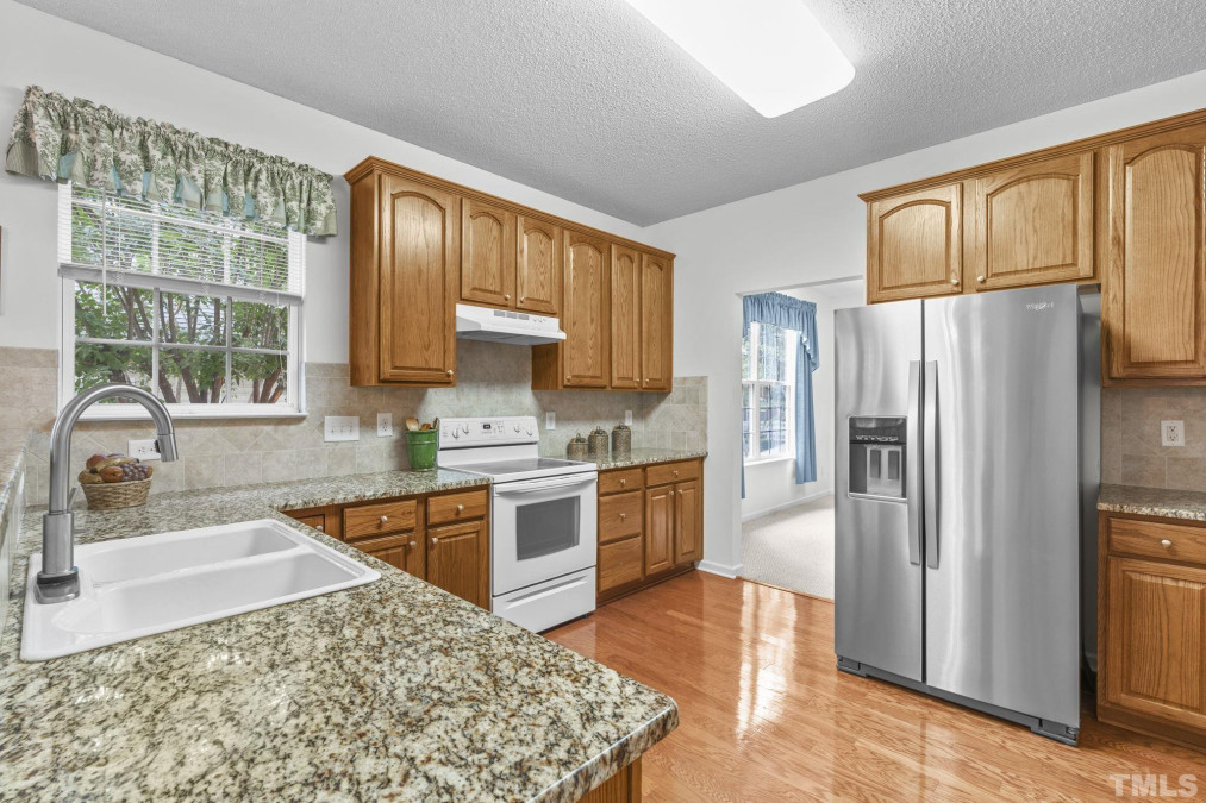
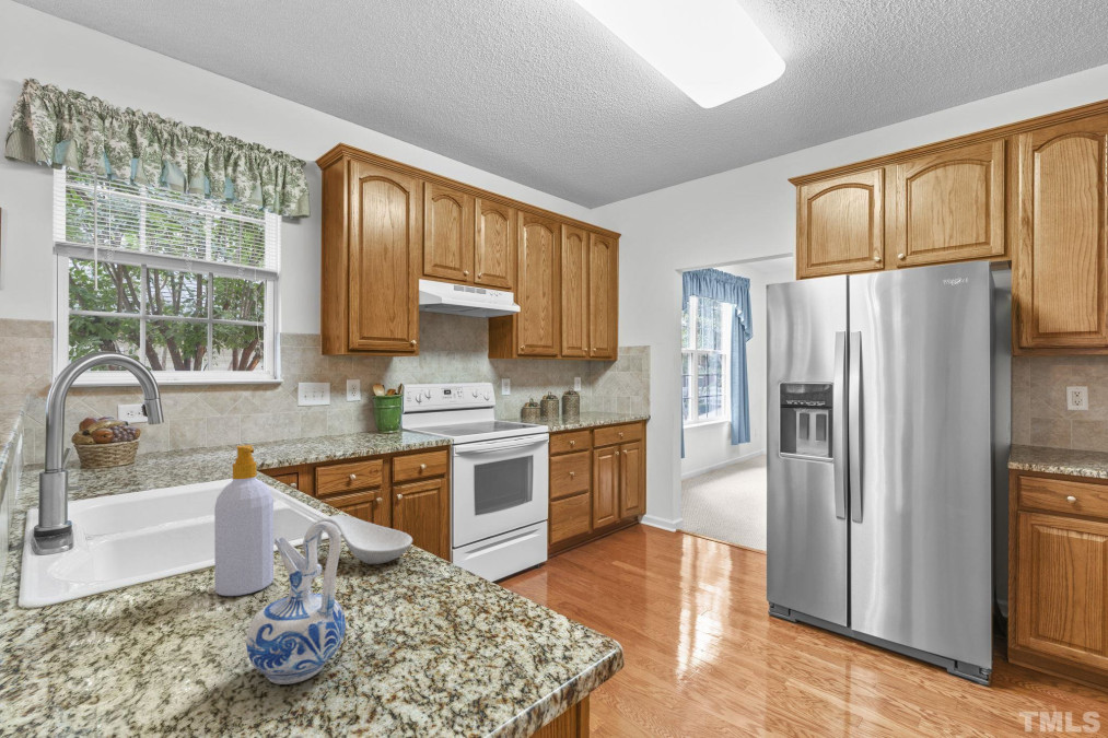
+ soap bottle [213,444,275,597]
+ spoon rest [301,514,413,565]
+ ceramic pitcher [245,522,347,686]
